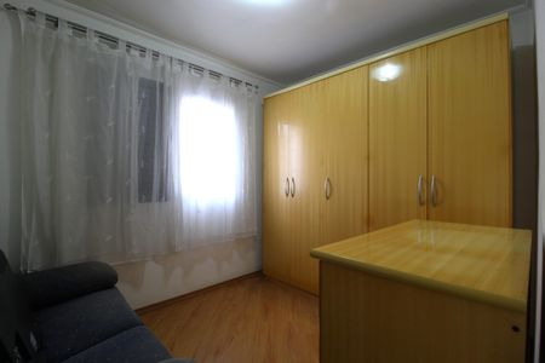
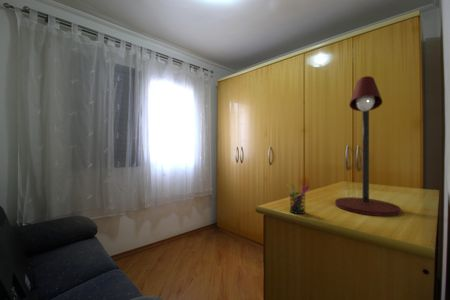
+ desk lamp [334,75,402,217]
+ pen holder [286,180,311,215]
